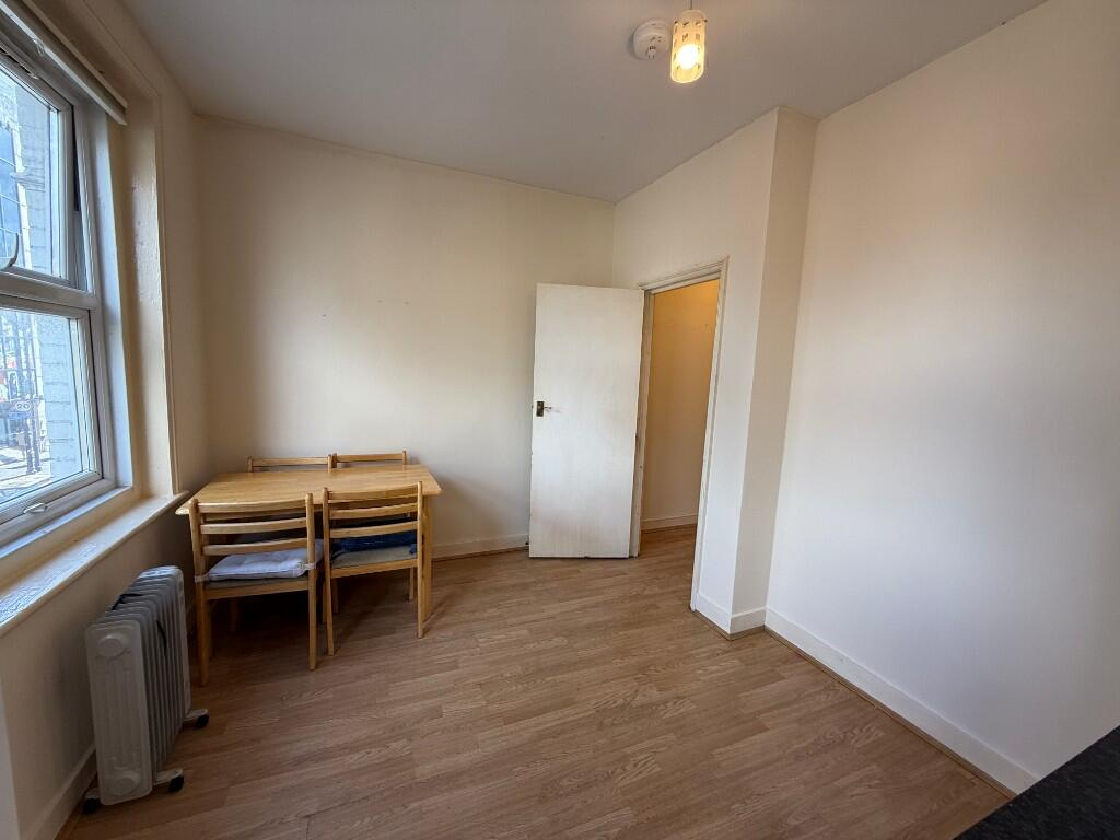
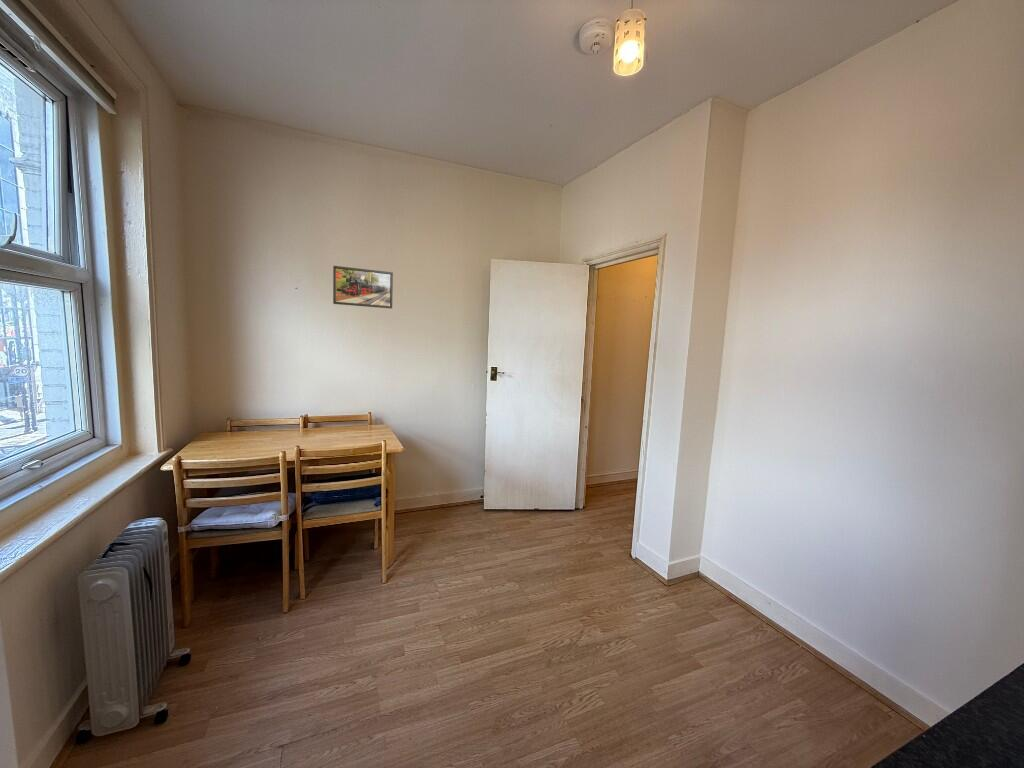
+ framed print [332,265,394,309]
